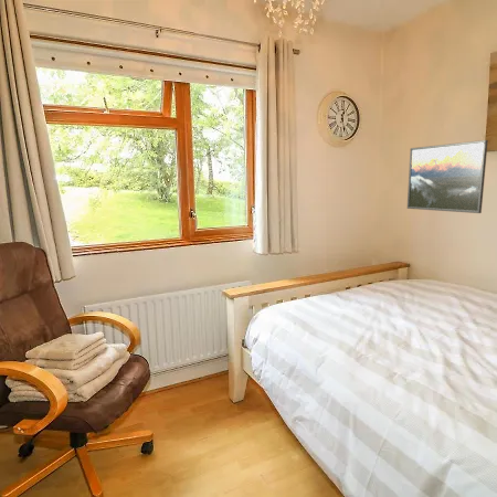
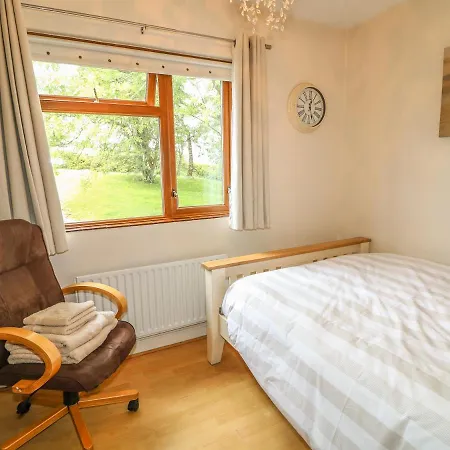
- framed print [406,139,489,214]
